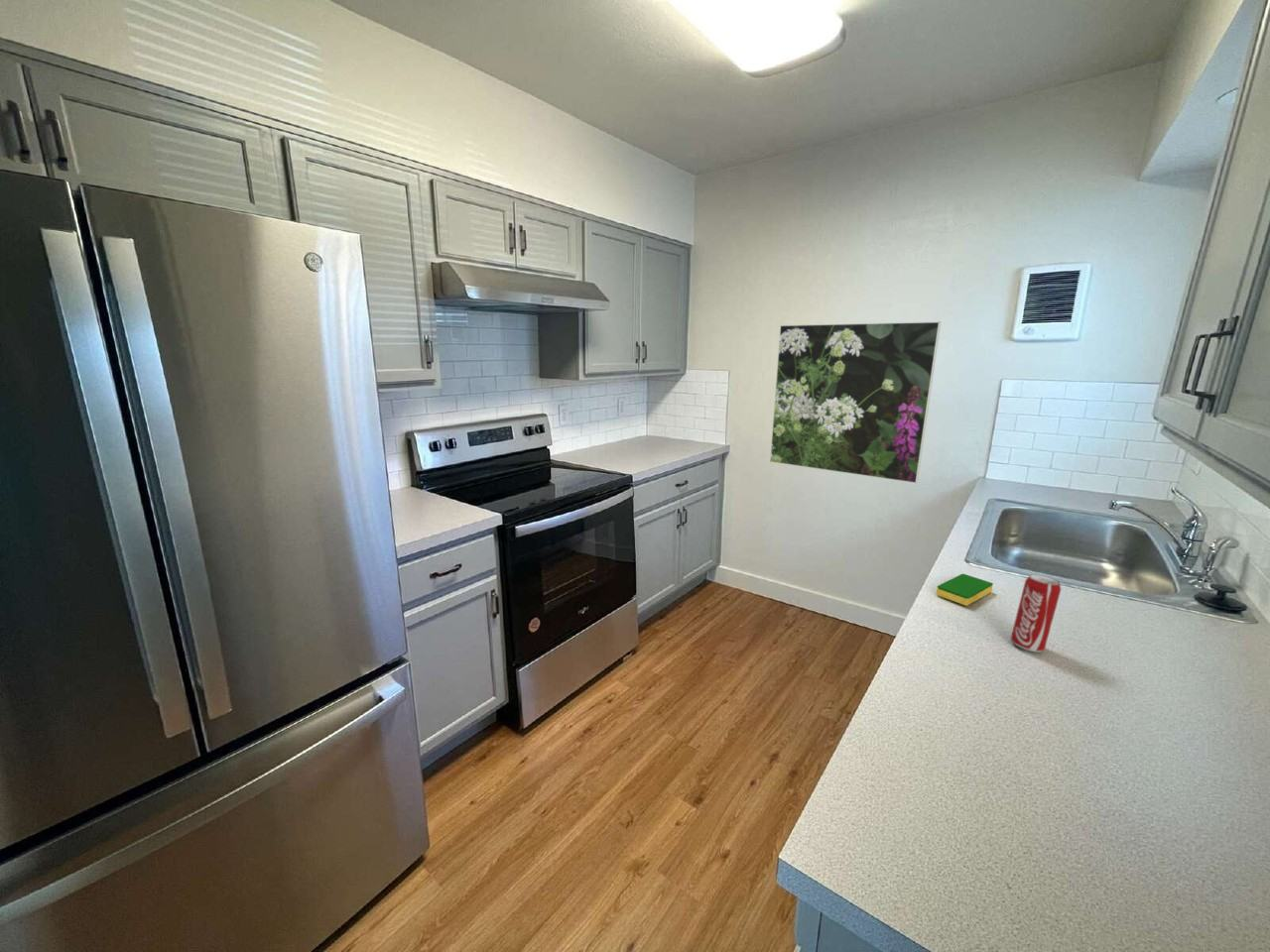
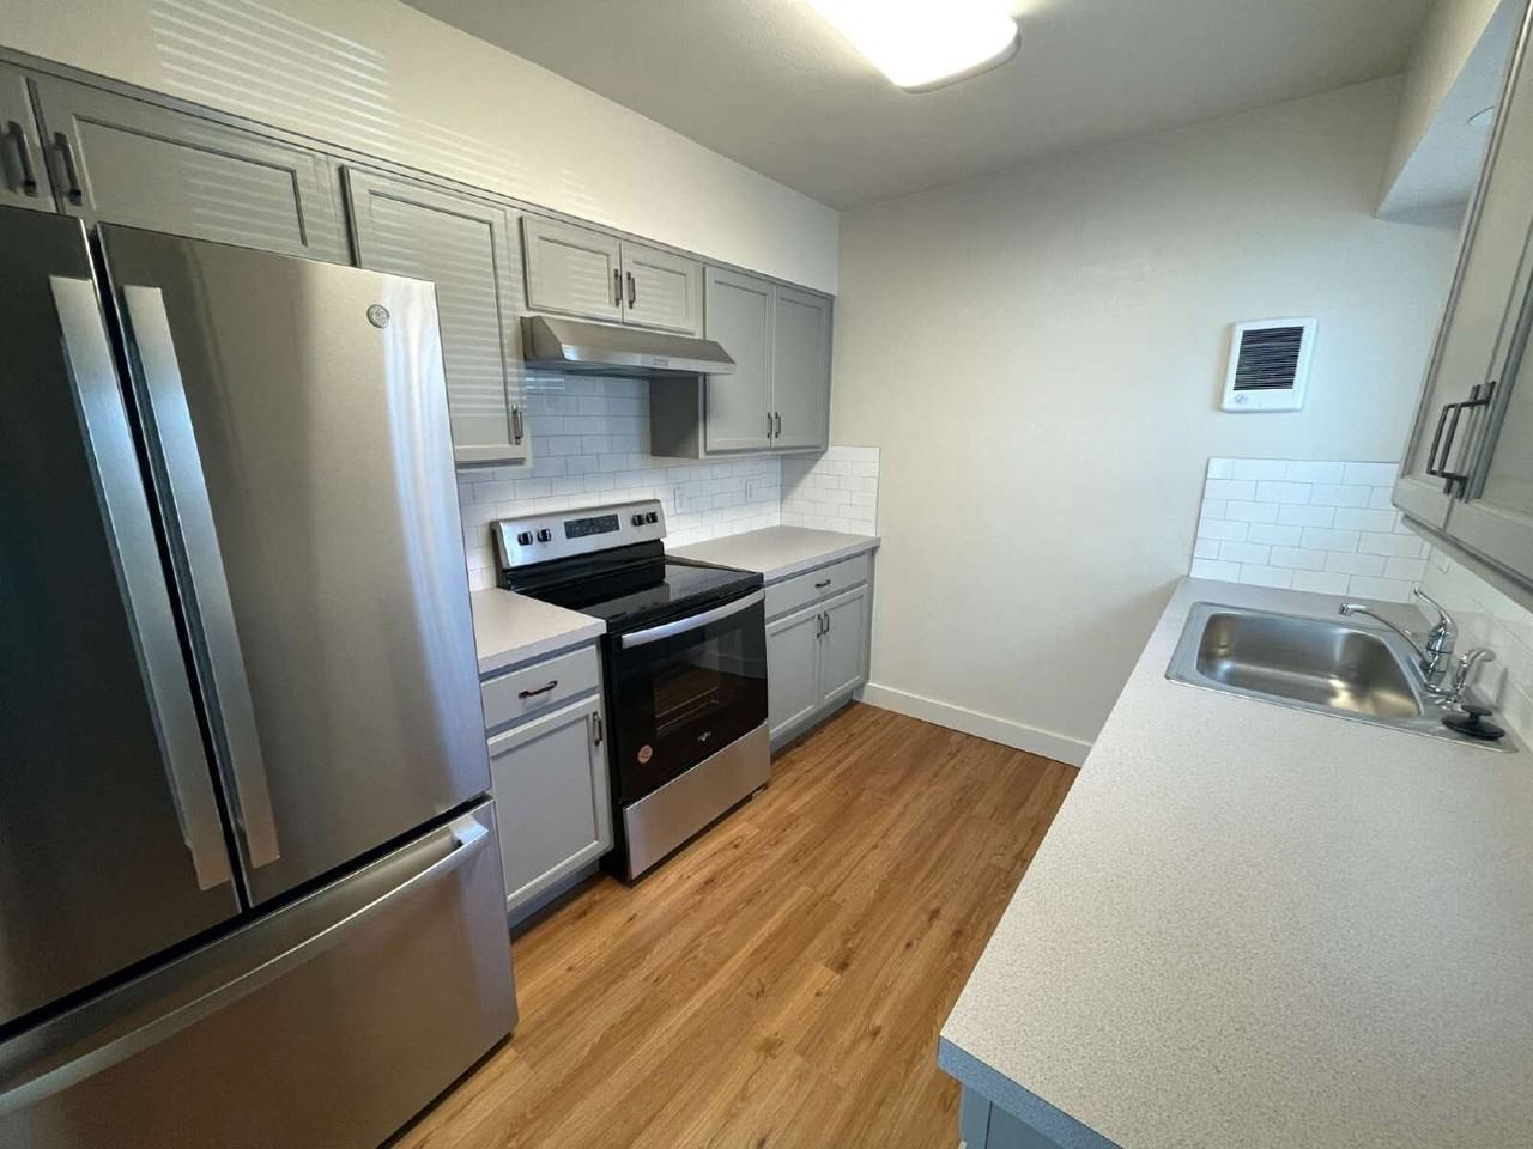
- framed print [769,320,942,485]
- beverage can [1010,573,1062,654]
- dish sponge [936,573,994,607]
